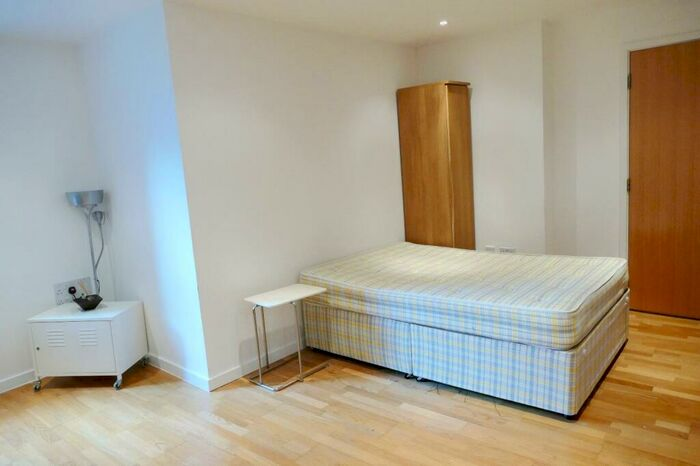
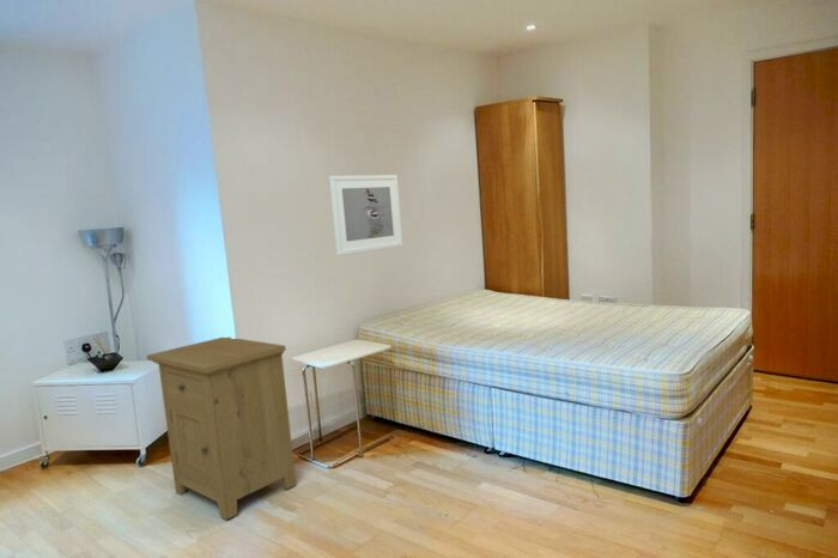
+ nightstand [146,336,297,521]
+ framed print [328,174,403,256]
